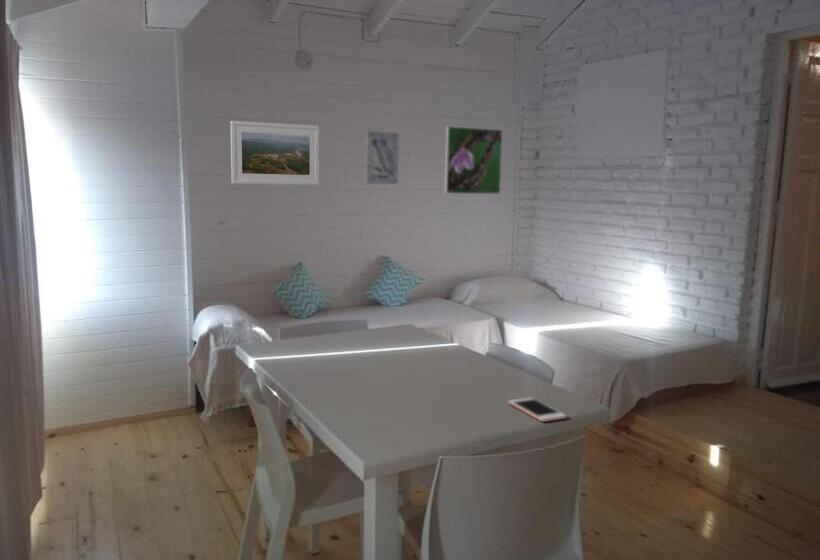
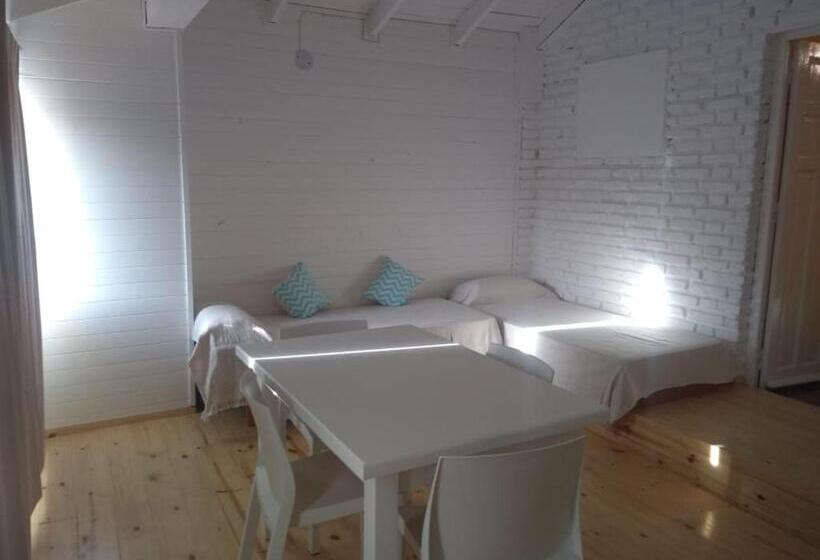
- cell phone [507,397,567,423]
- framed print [229,120,320,186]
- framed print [443,125,503,195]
- wall art [364,130,400,185]
